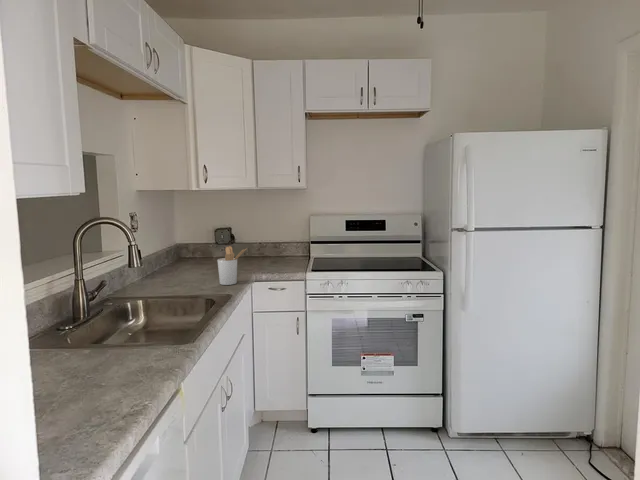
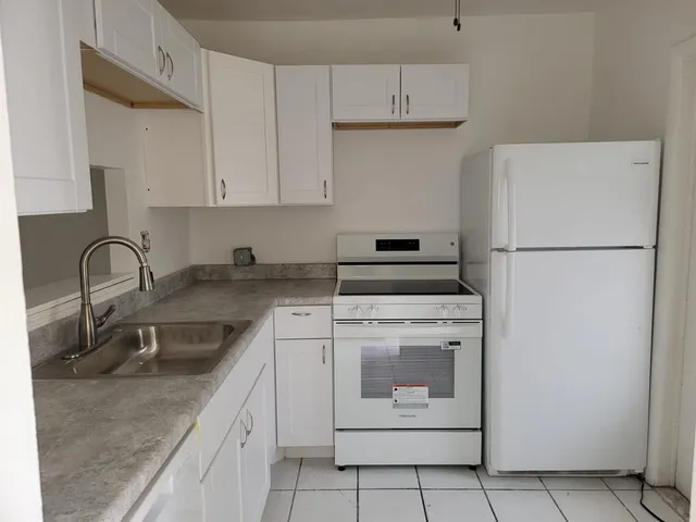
- utensil holder [216,245,247,286]
